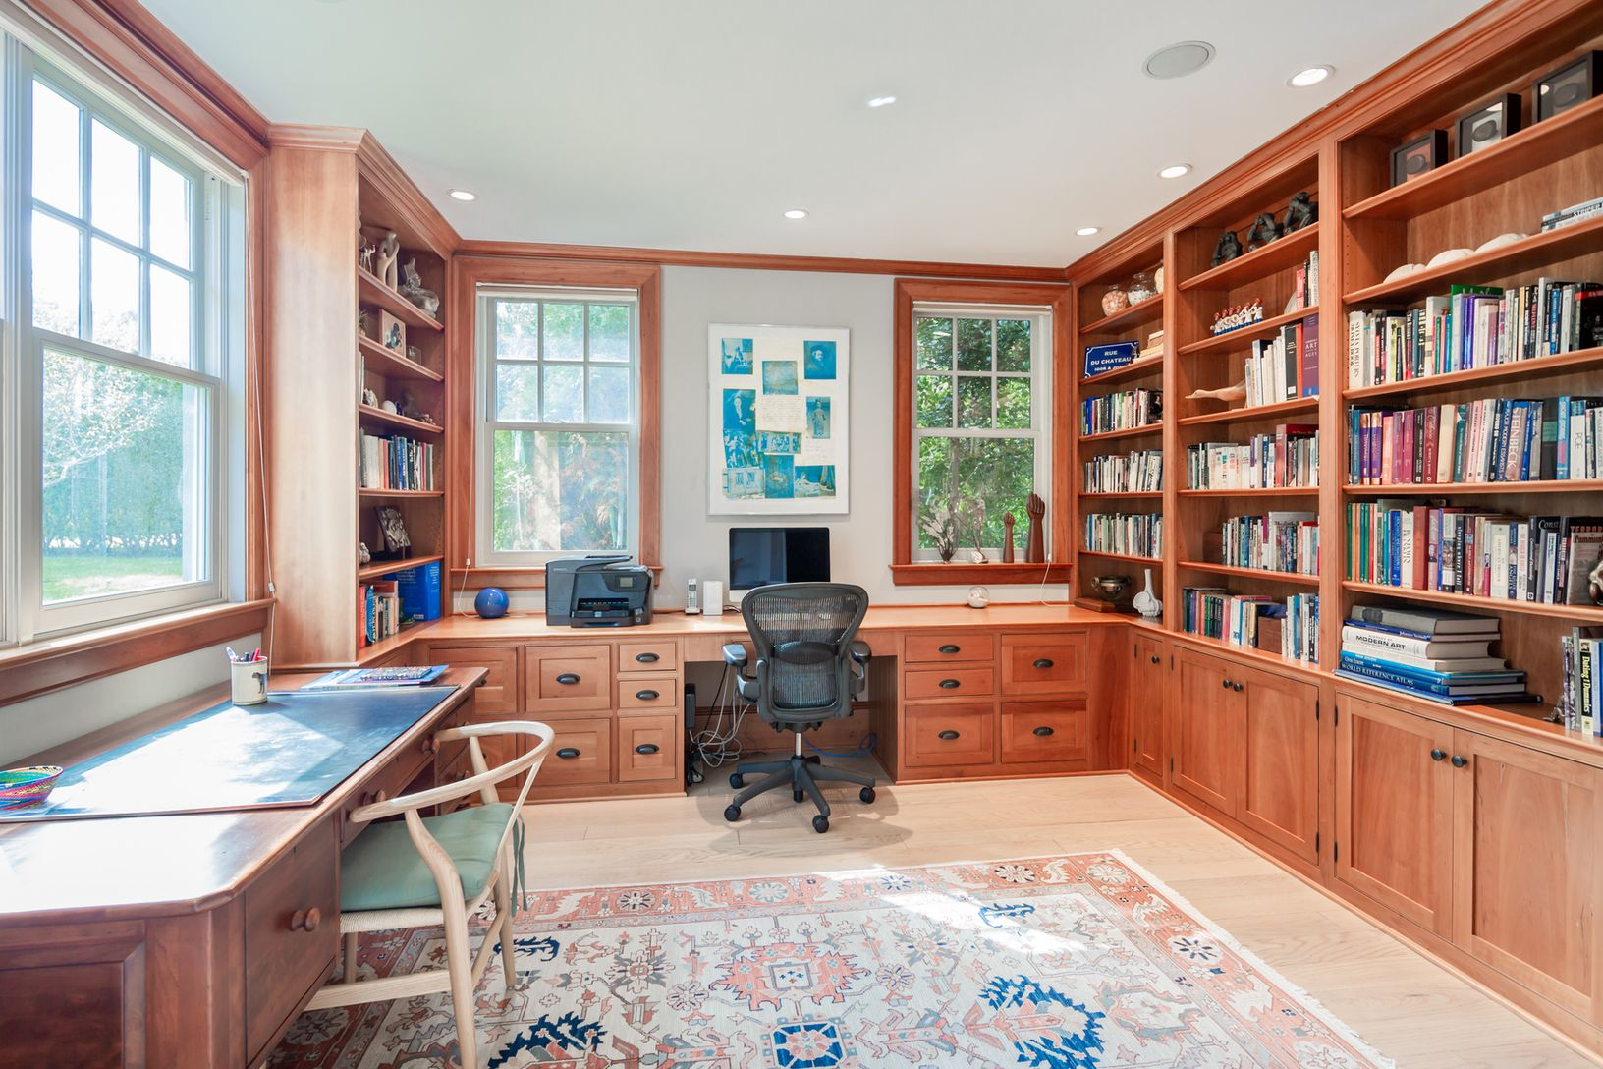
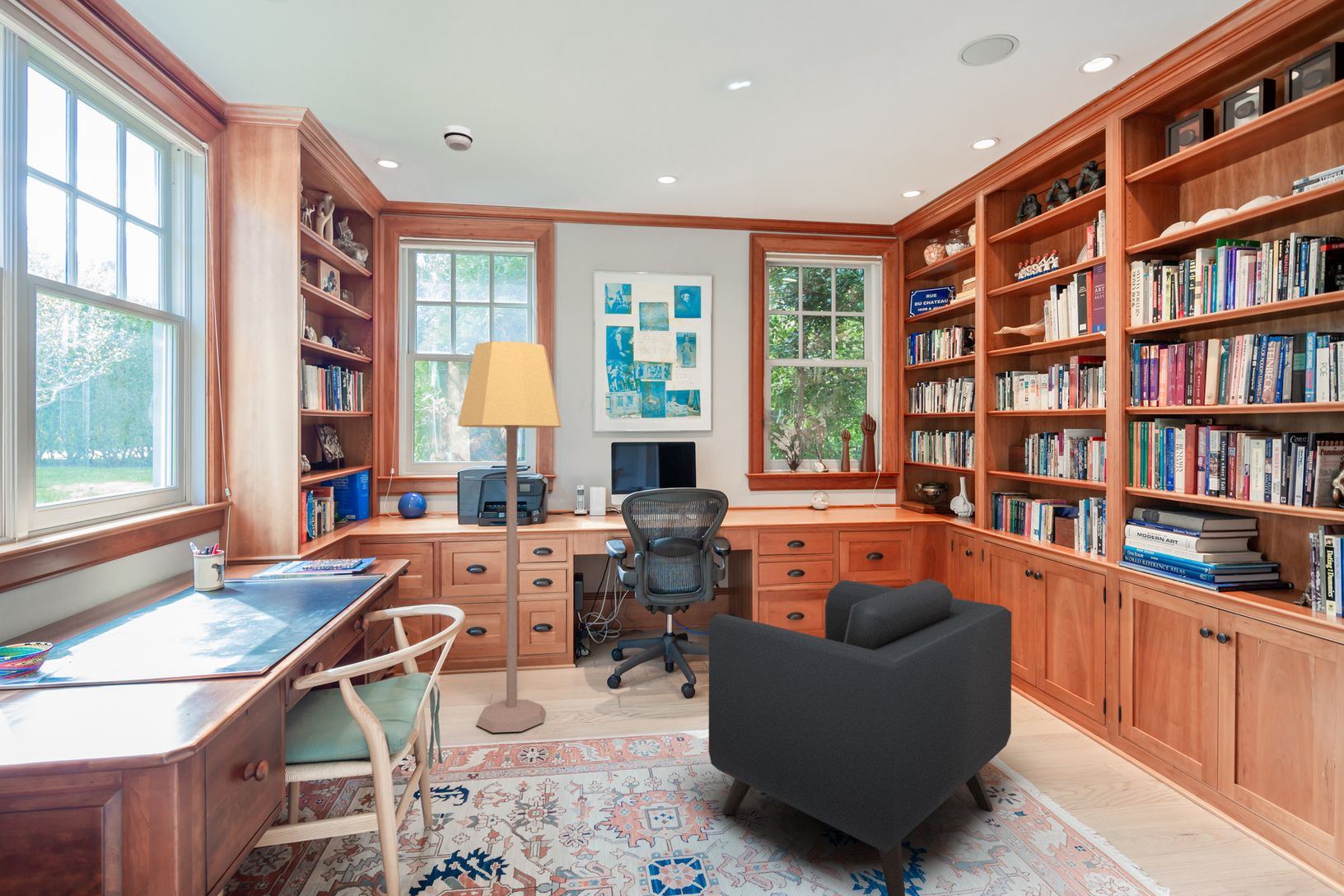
+ armchair [708,578,1012,896]
+ lamp [457,340,562,734]
+ smoke detector [443,124,474,152]
